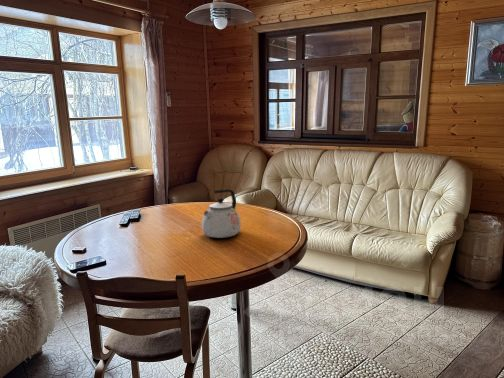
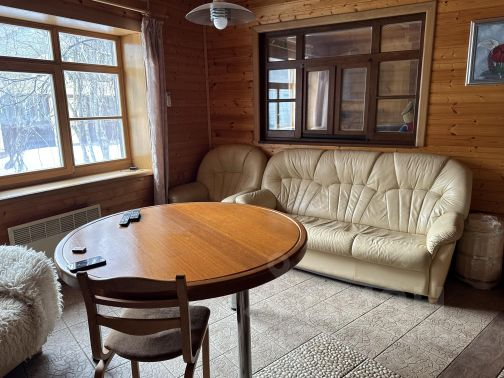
- kettle [201,188,242,239]
